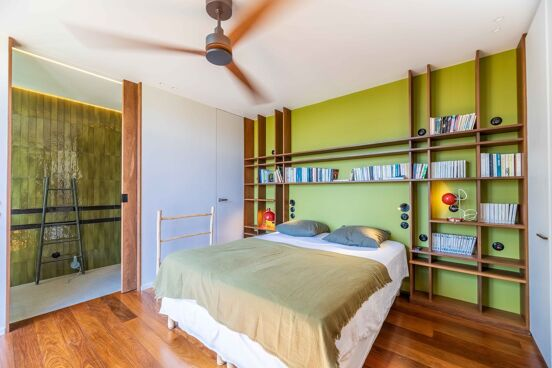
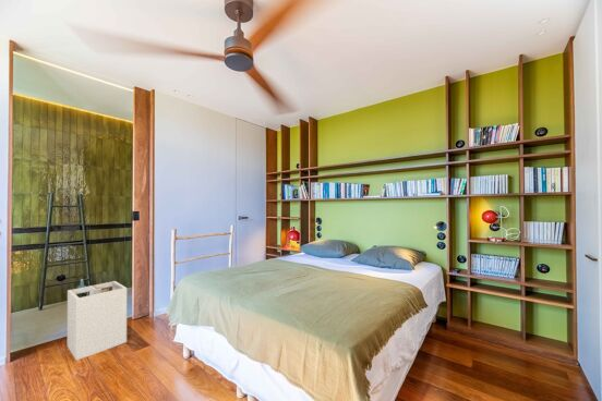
+ laundry hamper [67,280,128,361]
